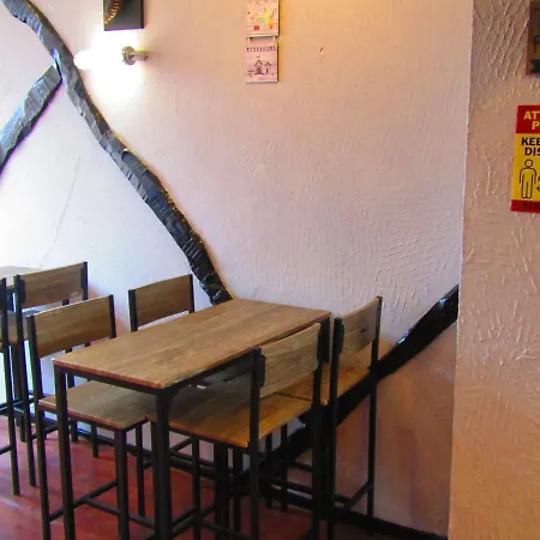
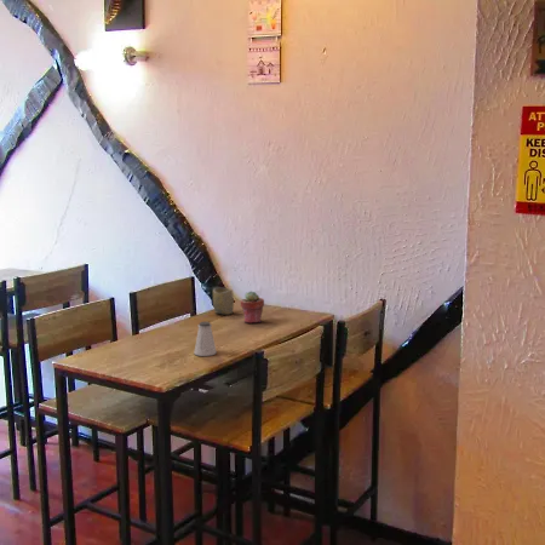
+ saltshaker [193,321,218,357]
+ potted succulent [240,289,265,325]
+ cup [212,287,235,316]
